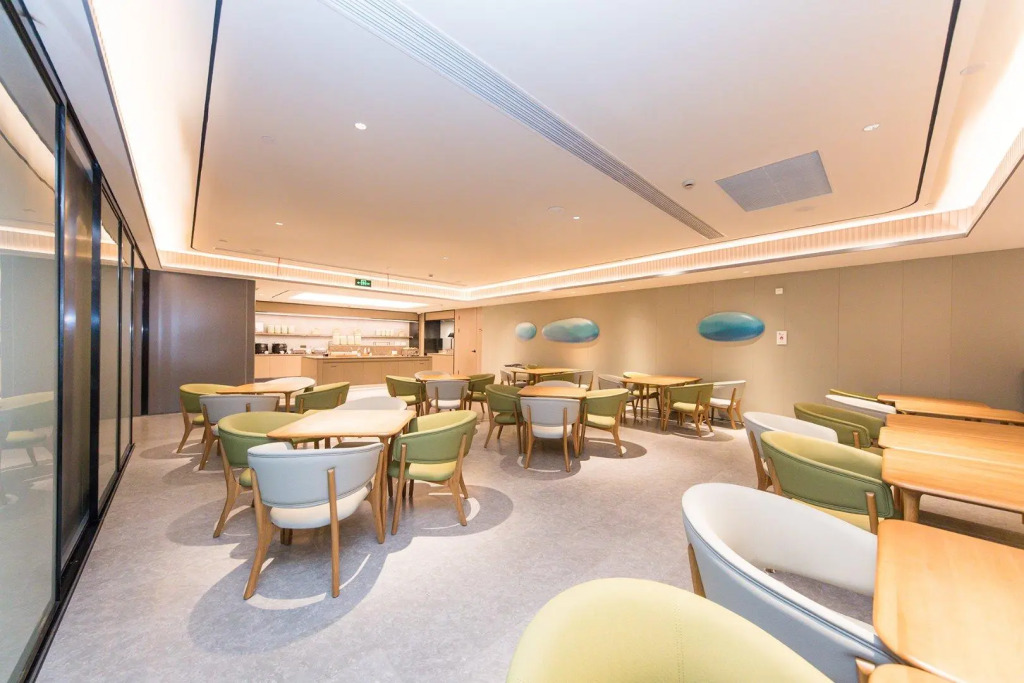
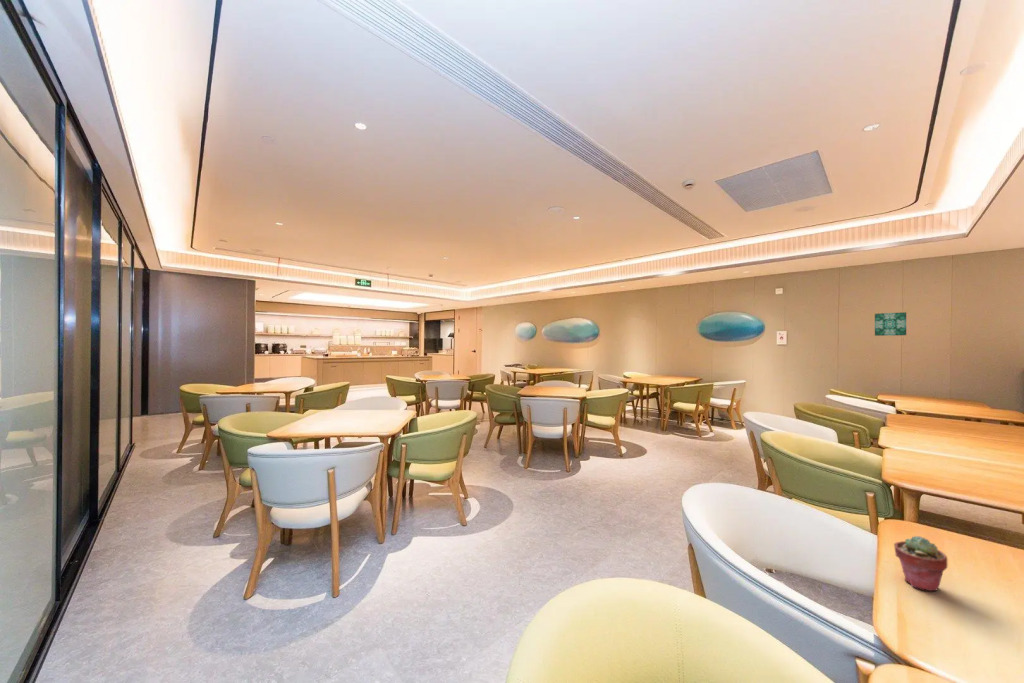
+ potted succulent [893,535,949,592]
+ wall art [874,311,907,337]
